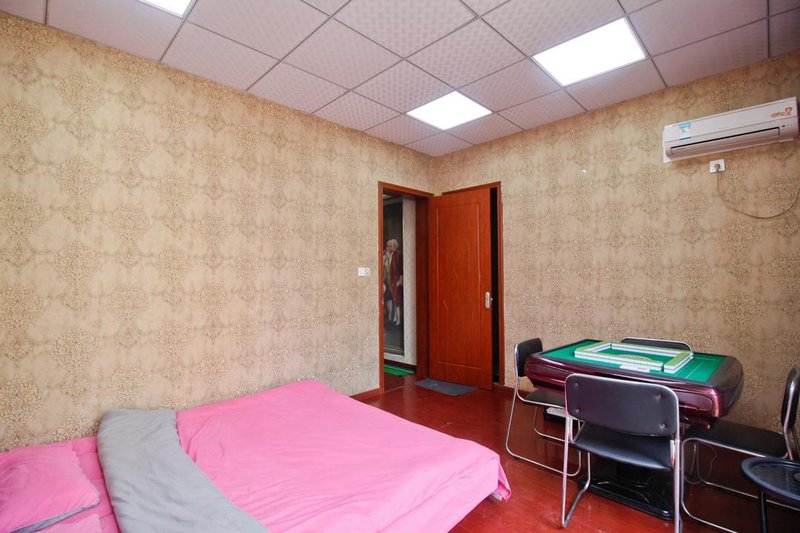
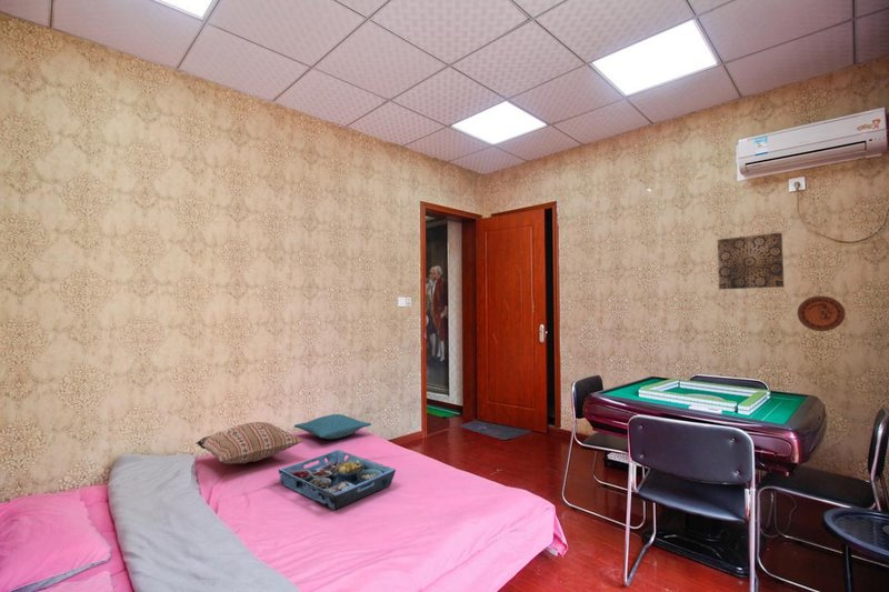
+ serving tray [278,449,397,511]
+ pillow [293,413,372,440]
+ decorative plate [797,294,847,332]
+ cushion [196,421,303,465]
+ wall art [717,231,785,291]
